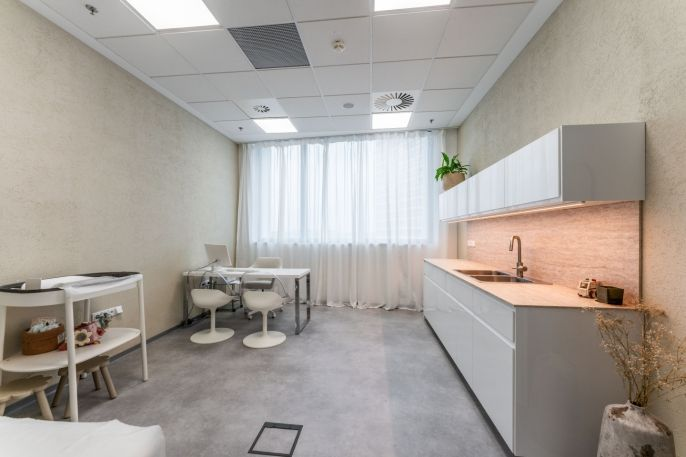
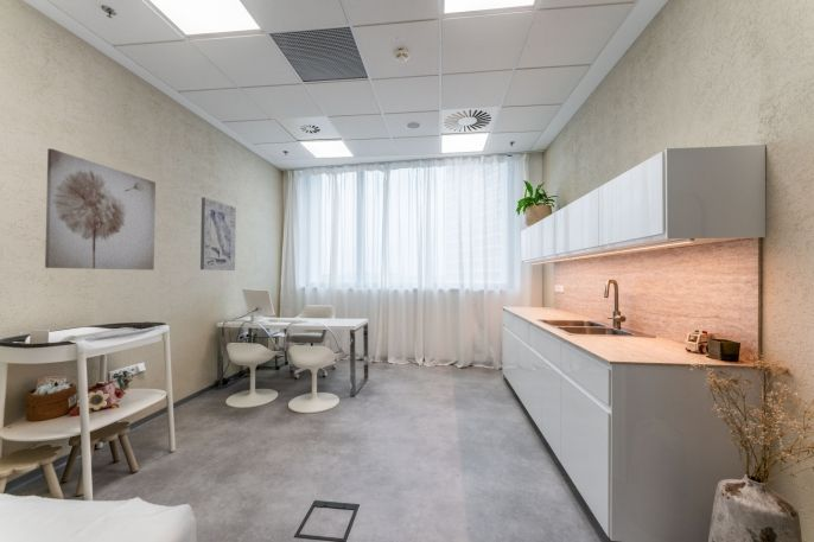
+ wall art [44,147,157,272]
+ wall art [199,196,237,272]
